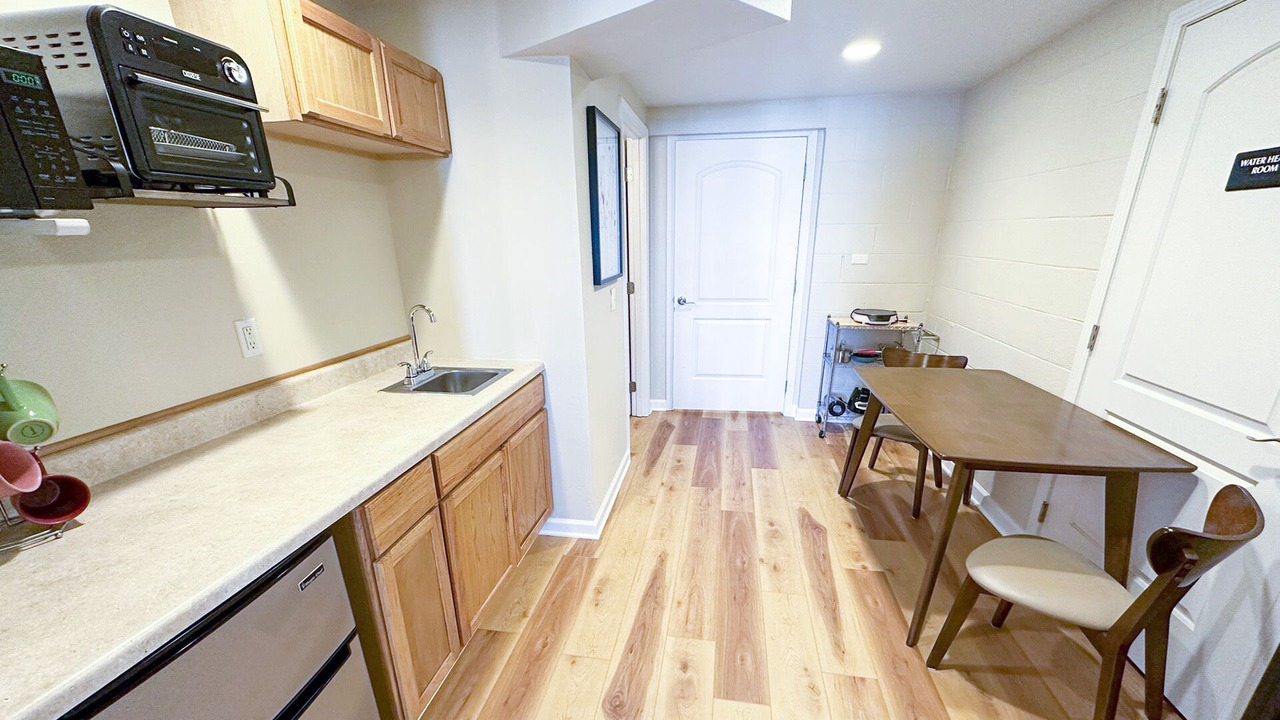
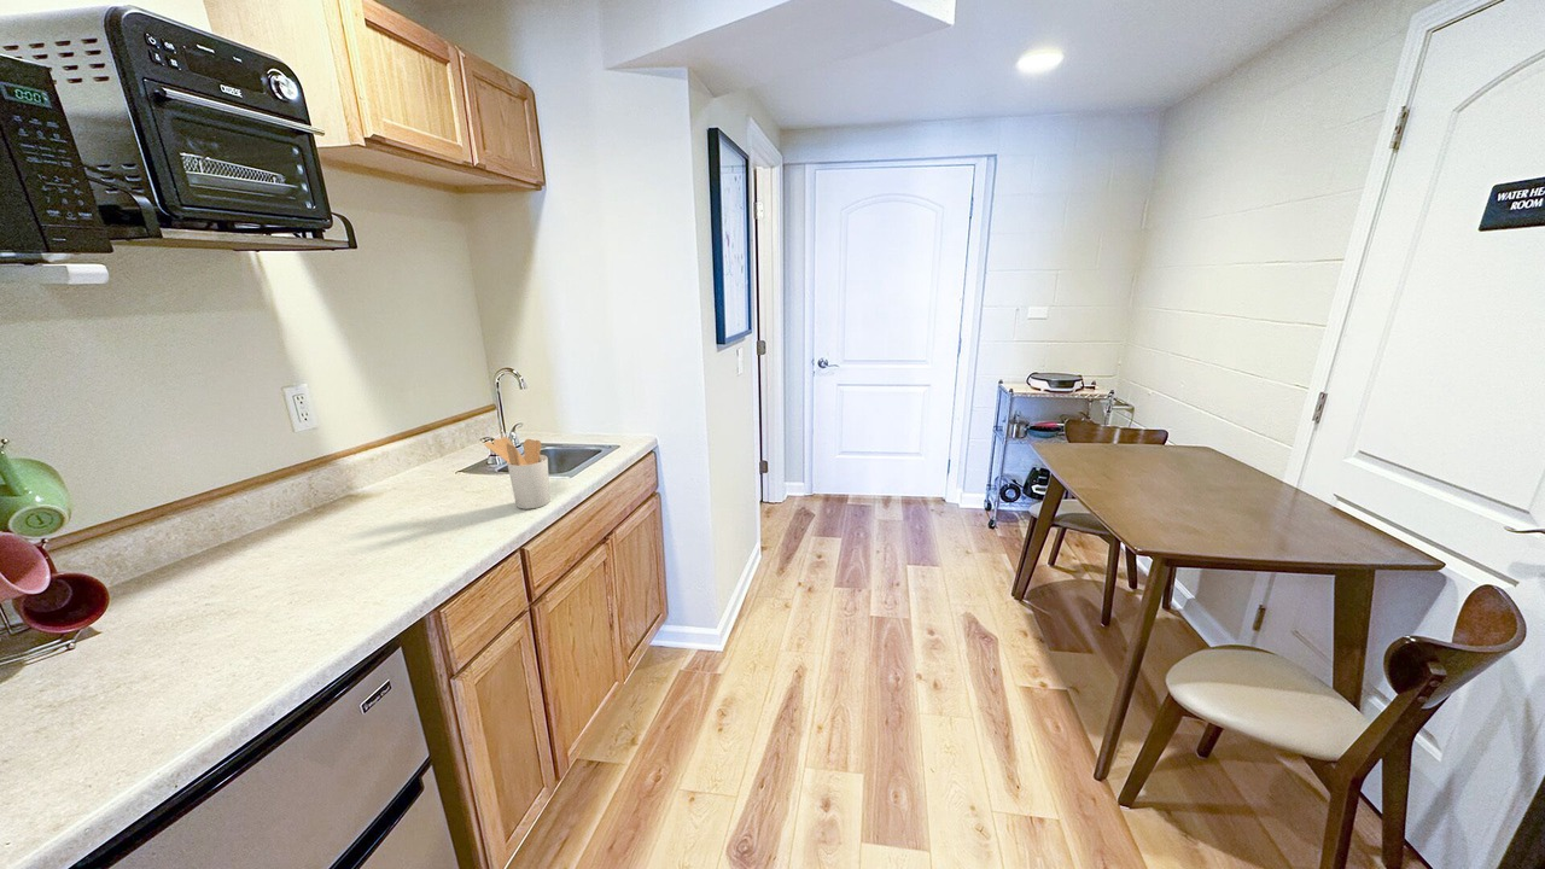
+ utensil holder [484,436,550,511]
